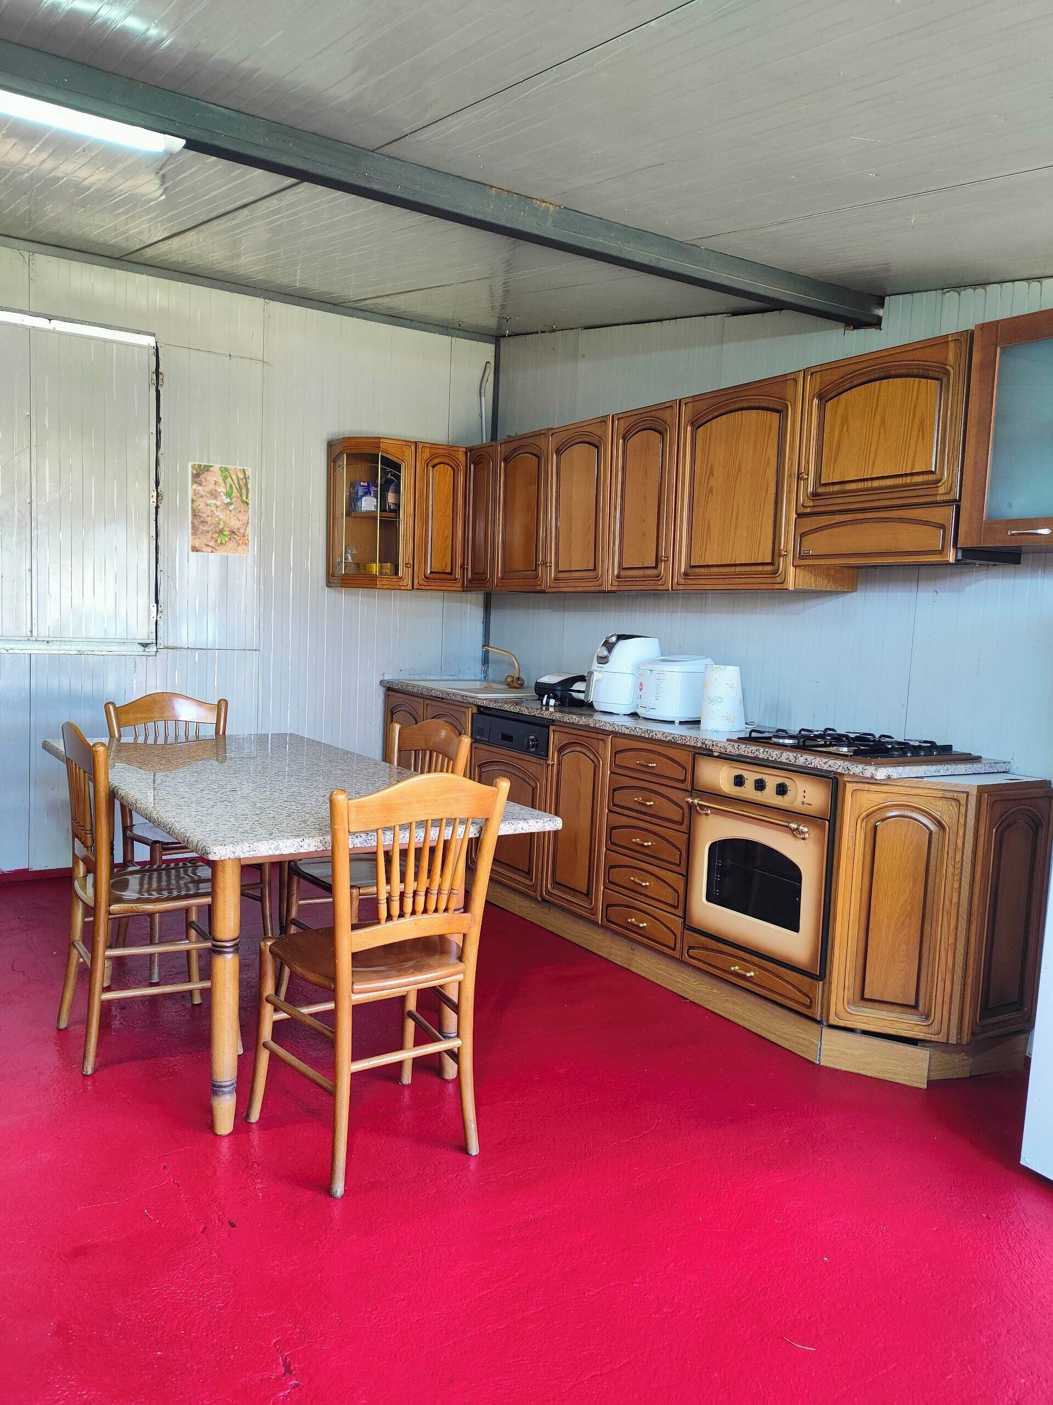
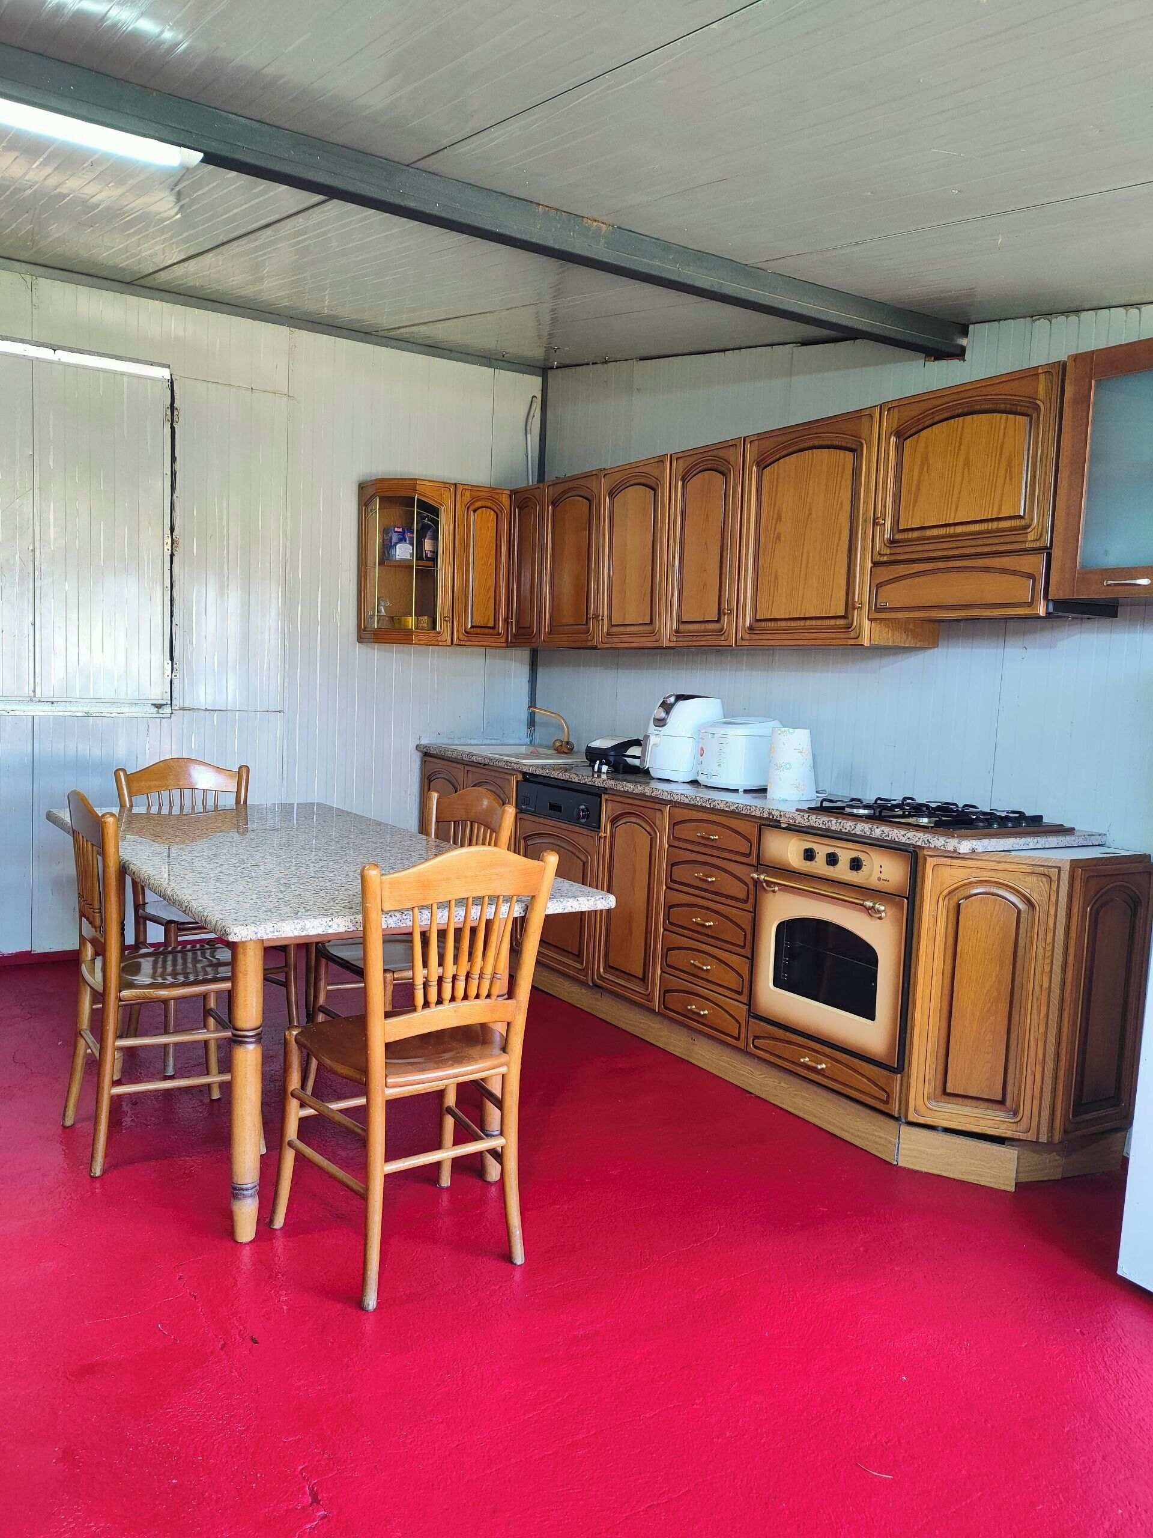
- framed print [188,461,251,556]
